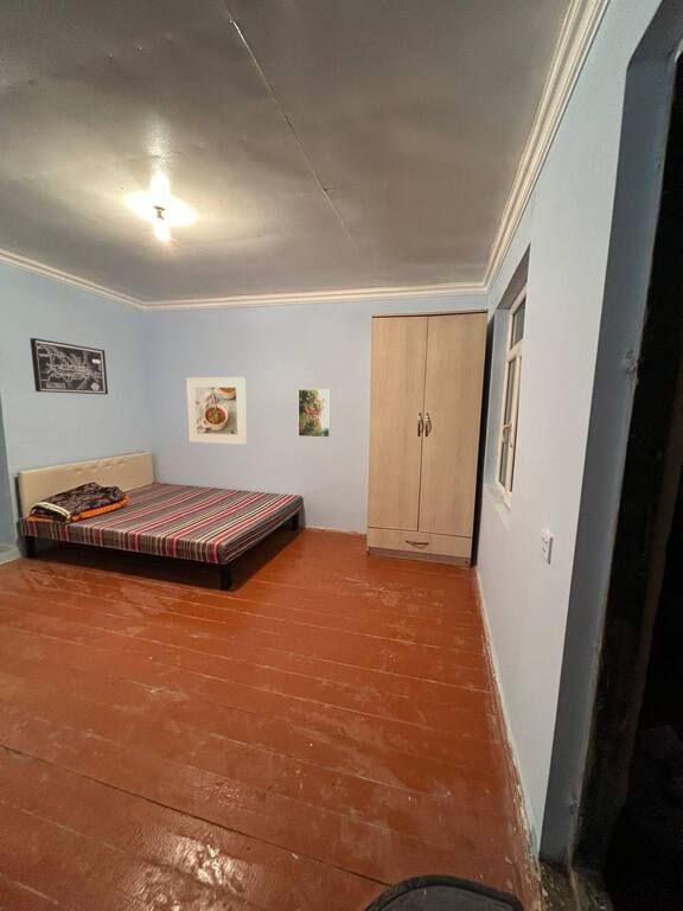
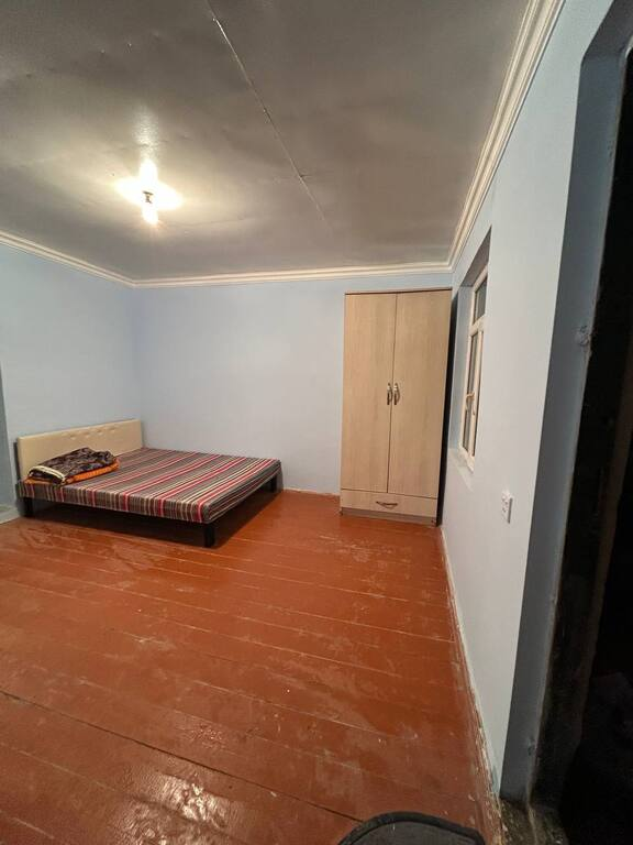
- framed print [298,388,332,439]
- wall art [28,337,109,395]
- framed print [185,376,248,446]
